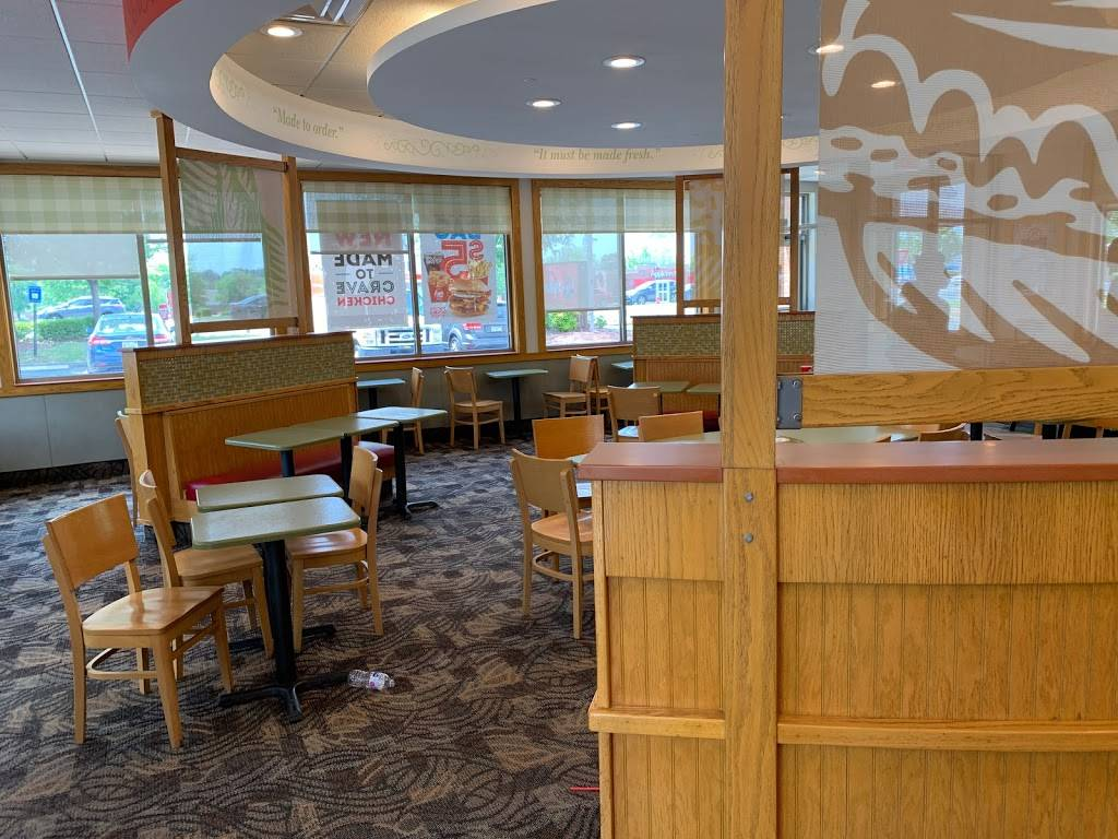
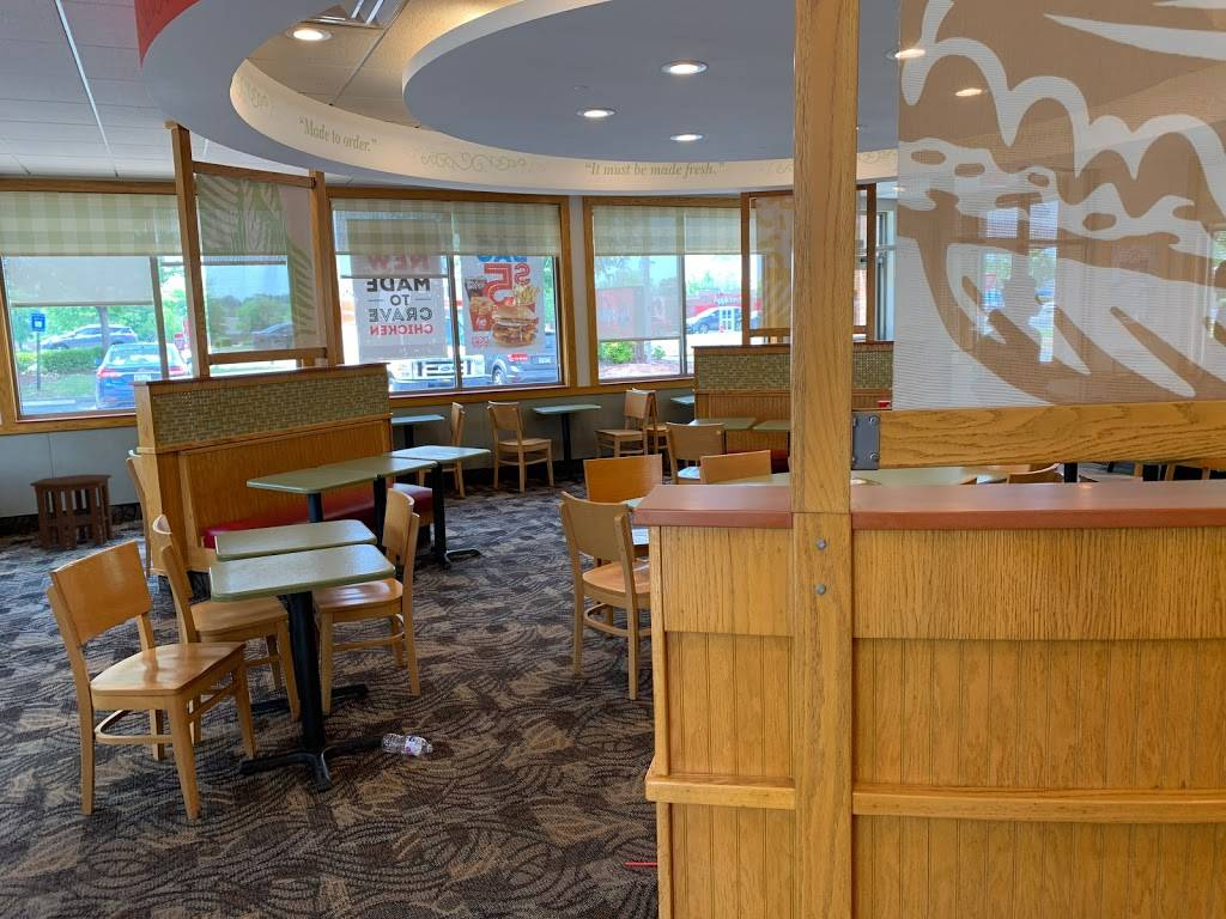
+ side table [29,474,115,552]
